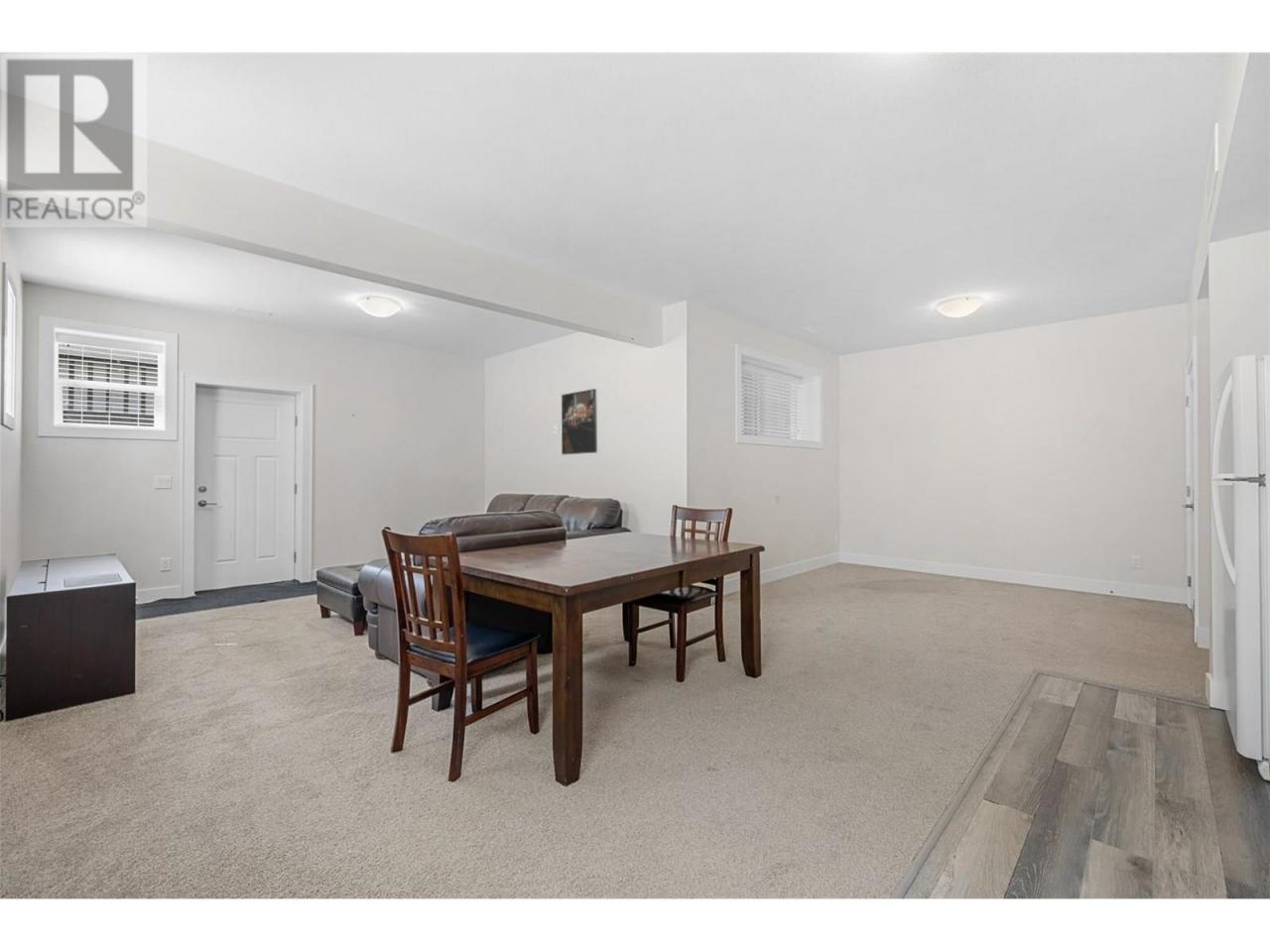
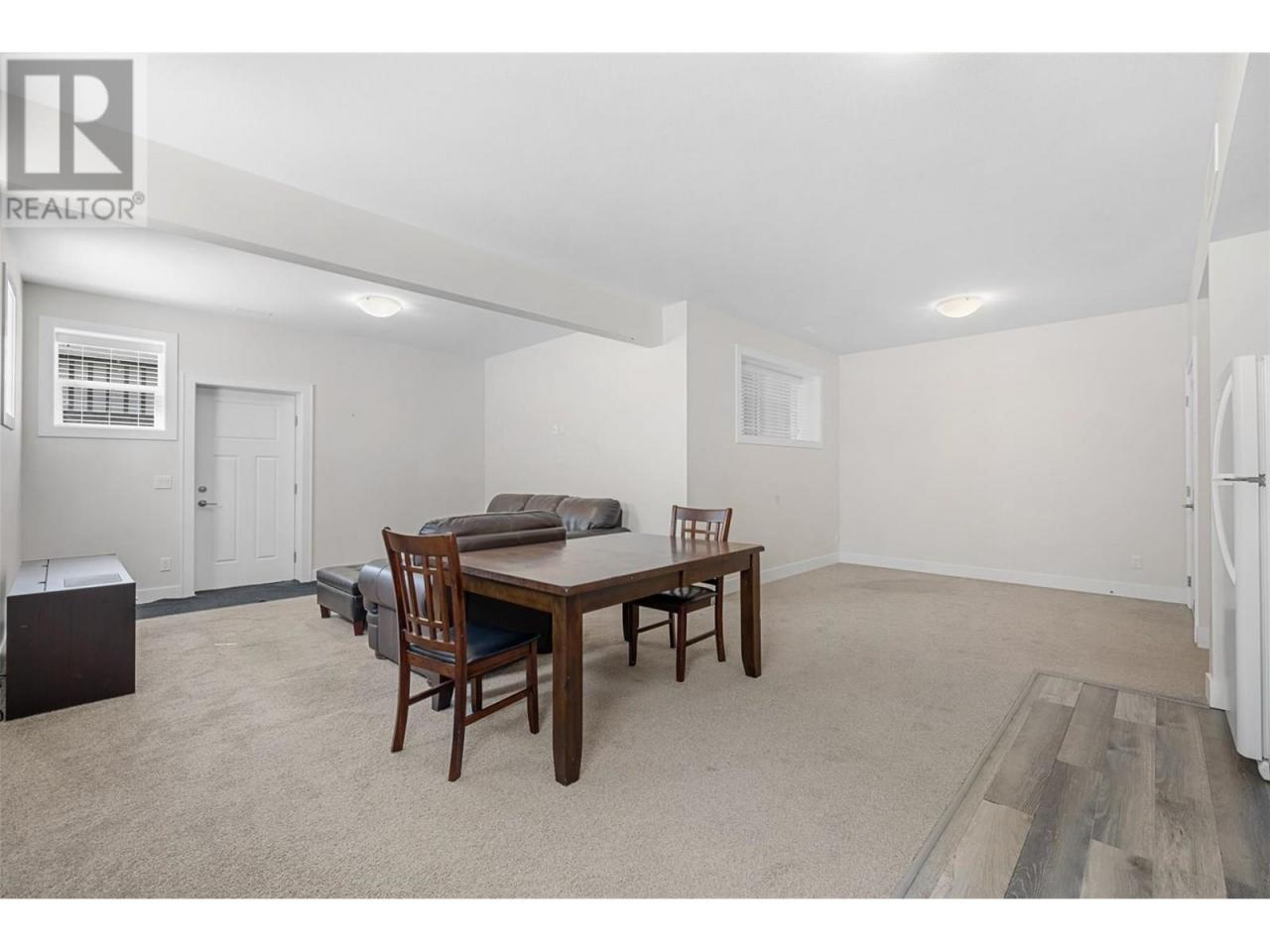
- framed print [561,388,598,456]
